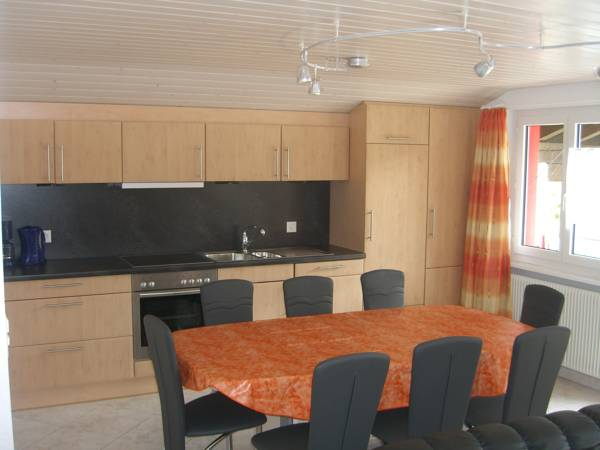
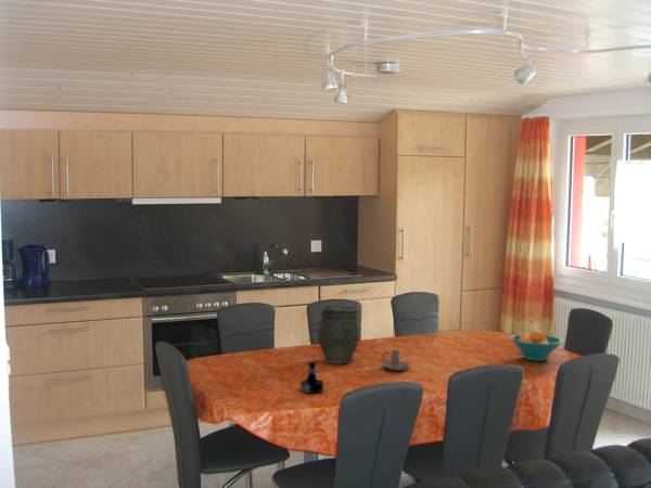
+ candle holder [381,349,410,372]
+ fruit bowl [509,329,563,362]
+ vase [317,304,360,365]
+ tequila bottle [299,360,326,395]
